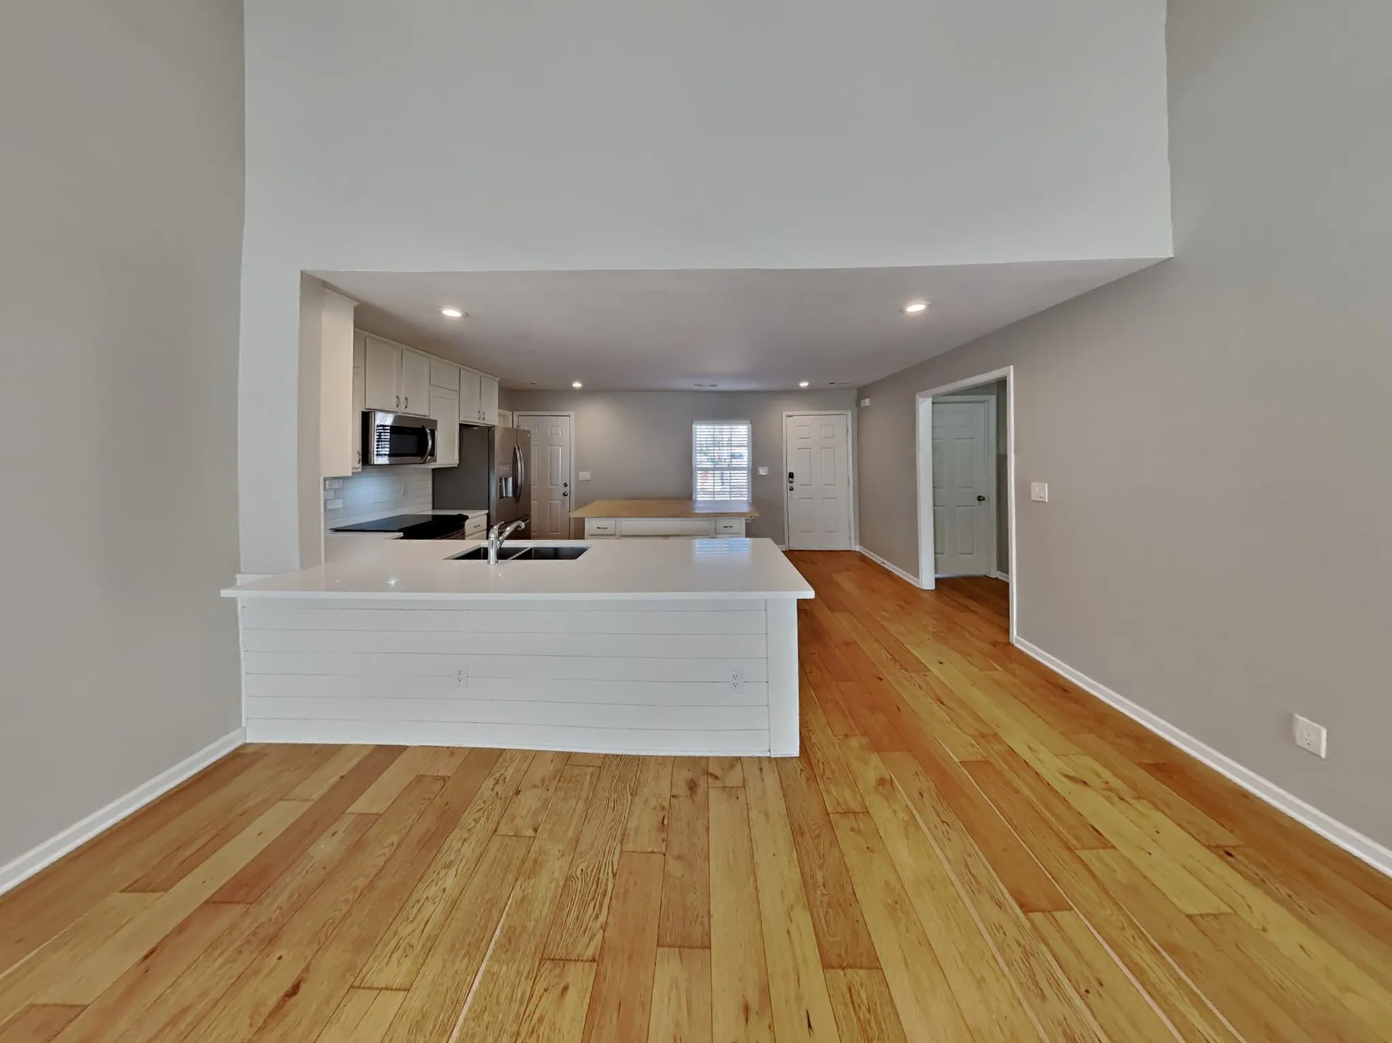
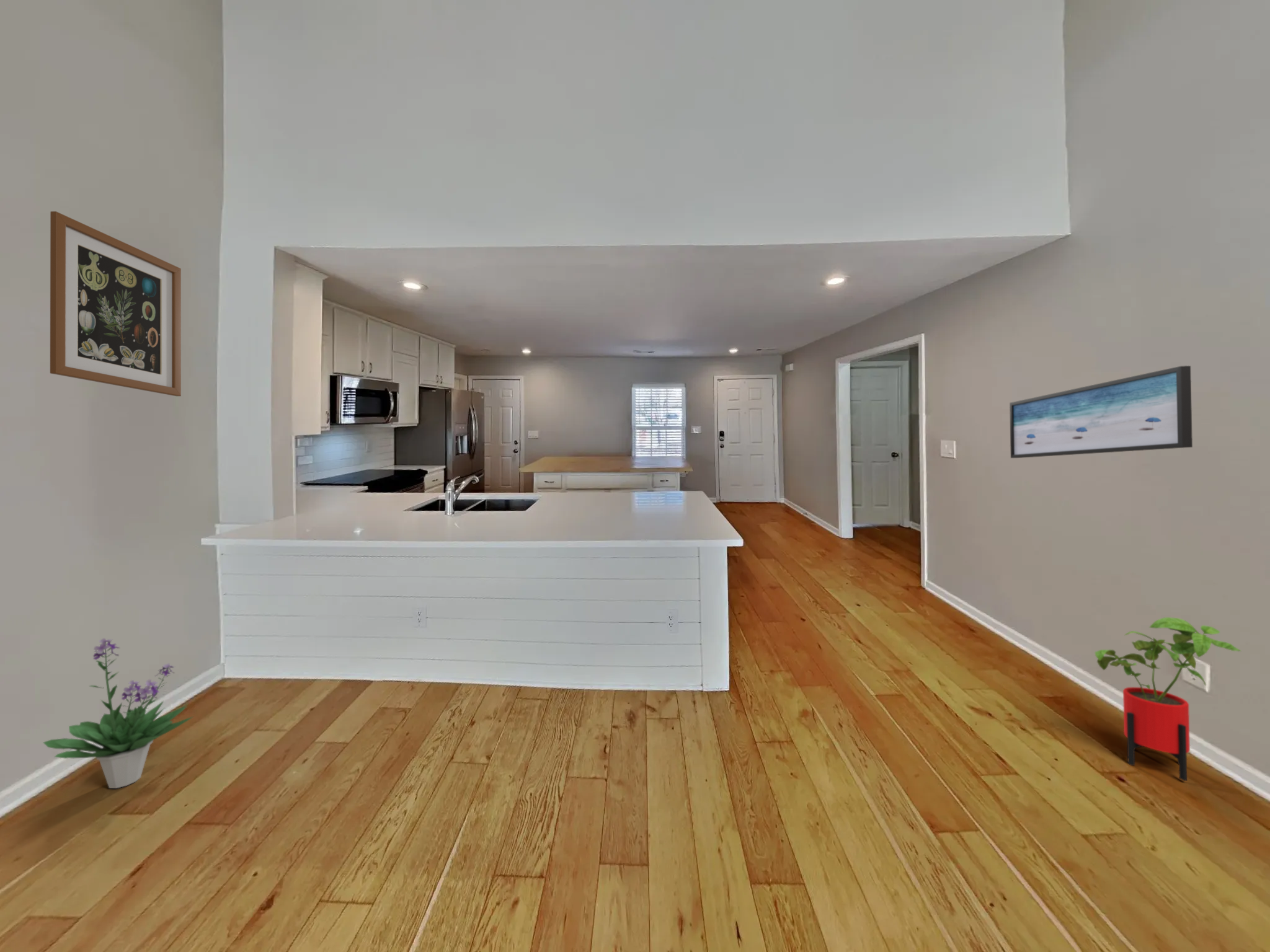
+ house plant [1094,617,1242,782]
+ wall art [1009,365,1193,459]
+ potted plant [43,638,194,789]
+ wall art [50,211,182,397]
